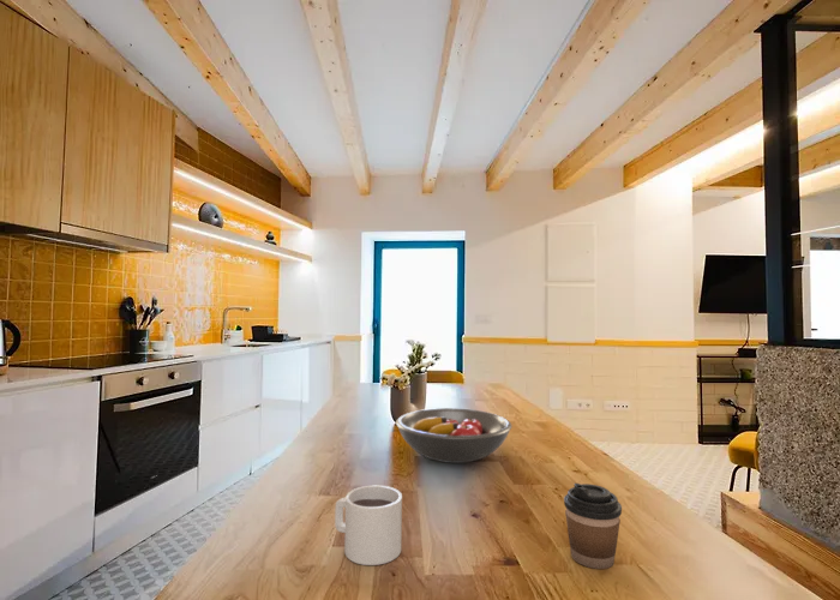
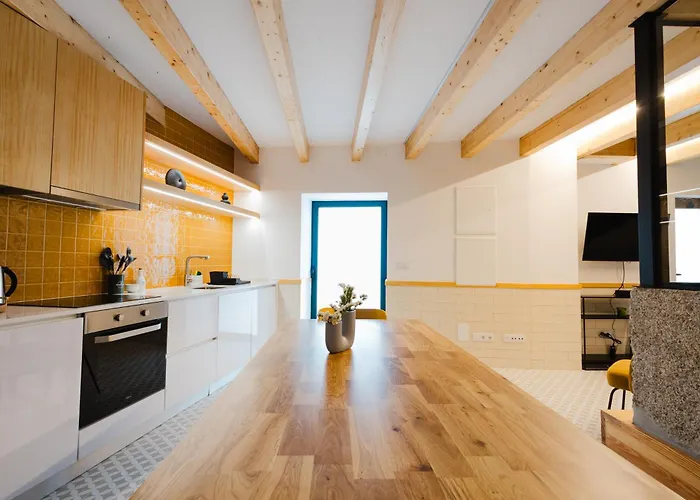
- mug [334,485,403,566]
- fruit bowl [395,407,514,464]
- coffee cup [563,482,623,570]
